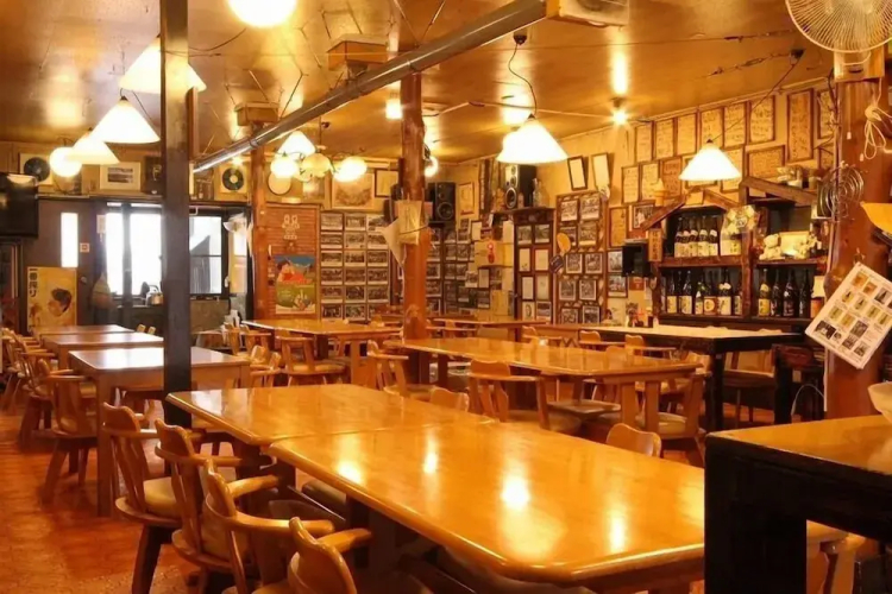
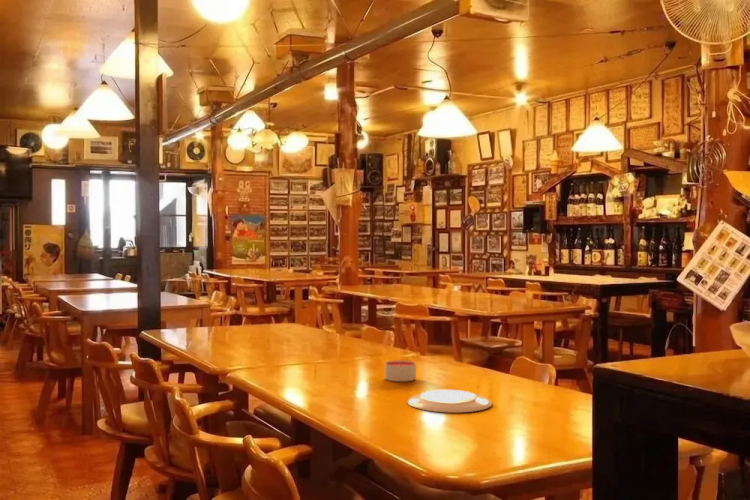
+ plate [406,389,493,414]
+ candle [384,359,417,382]
